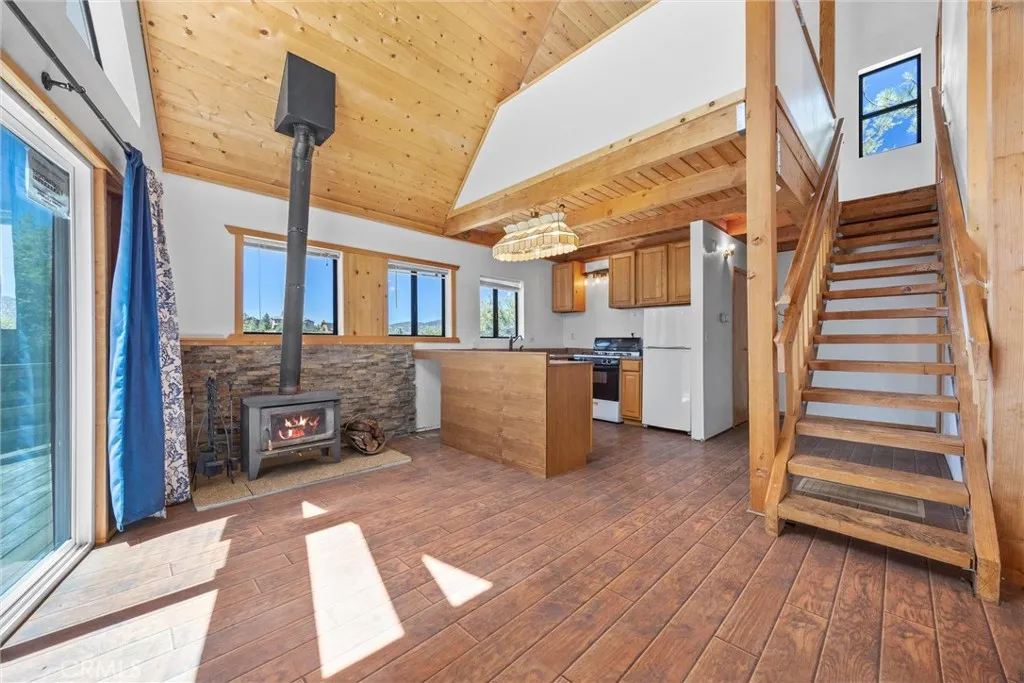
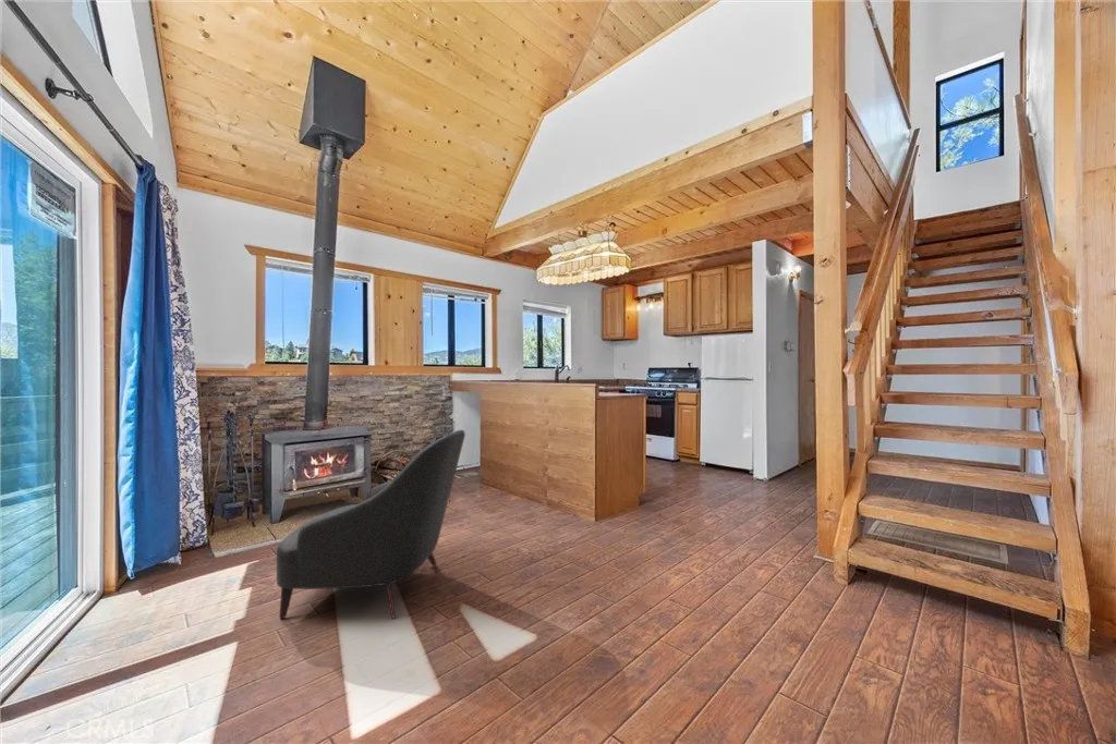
+ armchair [276,429,466,620]
